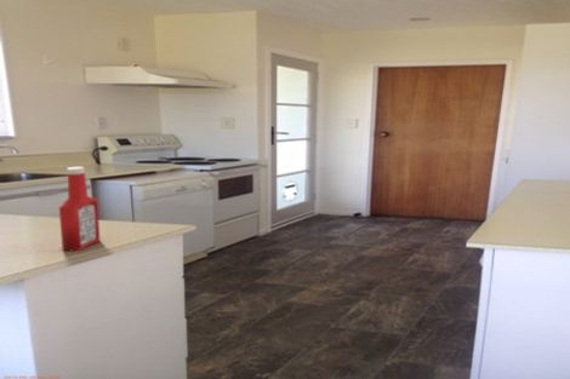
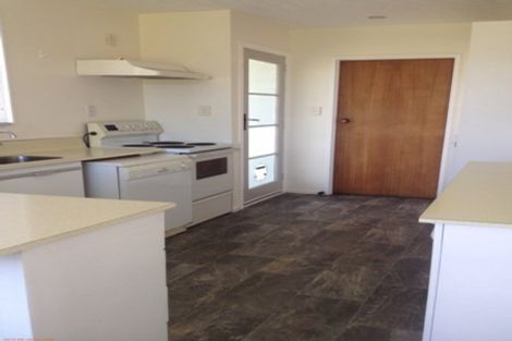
- soap bottle [57,166,101,253]
